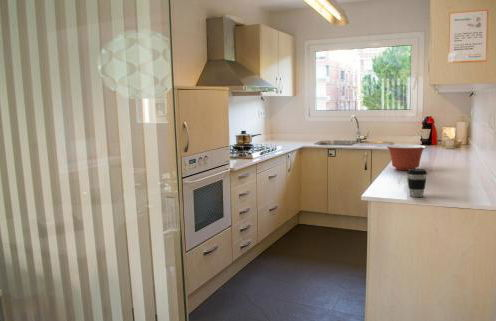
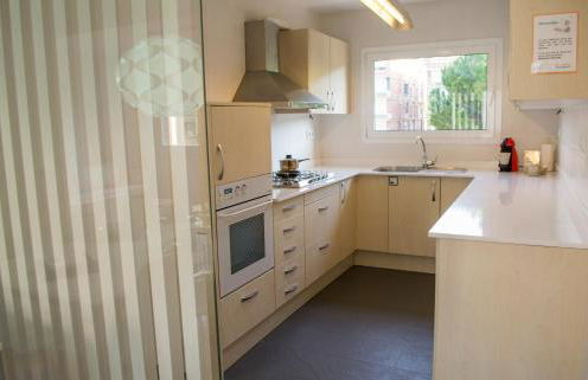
- coffee cup [406,168,428,198]
- mixing bowl [386,144,427,171]
